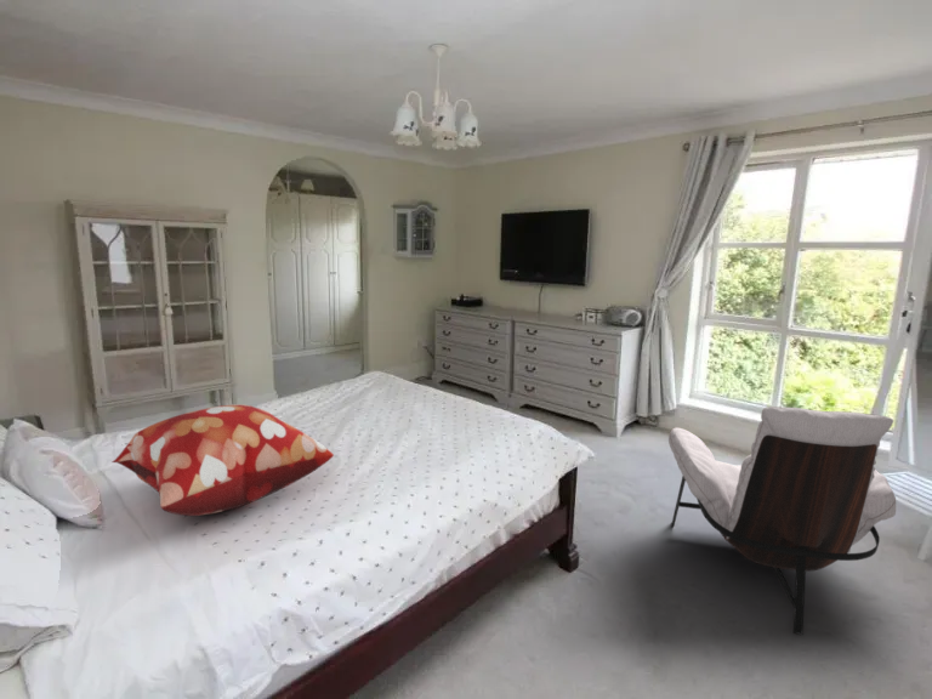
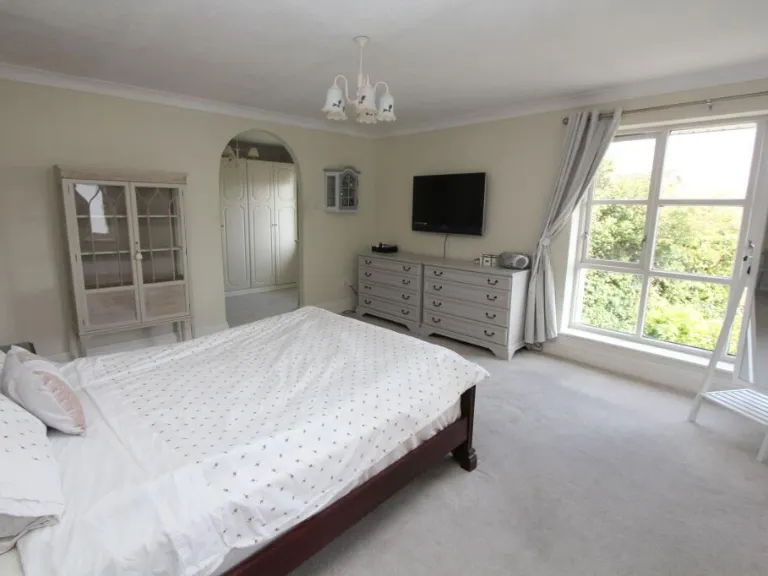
- lounge chair [667,405,897,636]
- decorative pillow [110,403,335,517]
